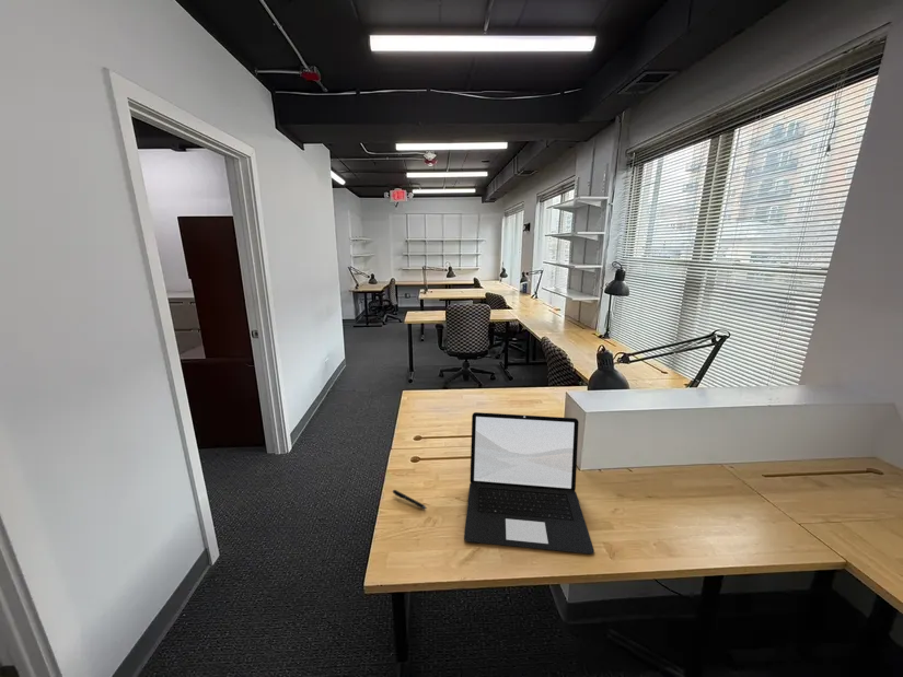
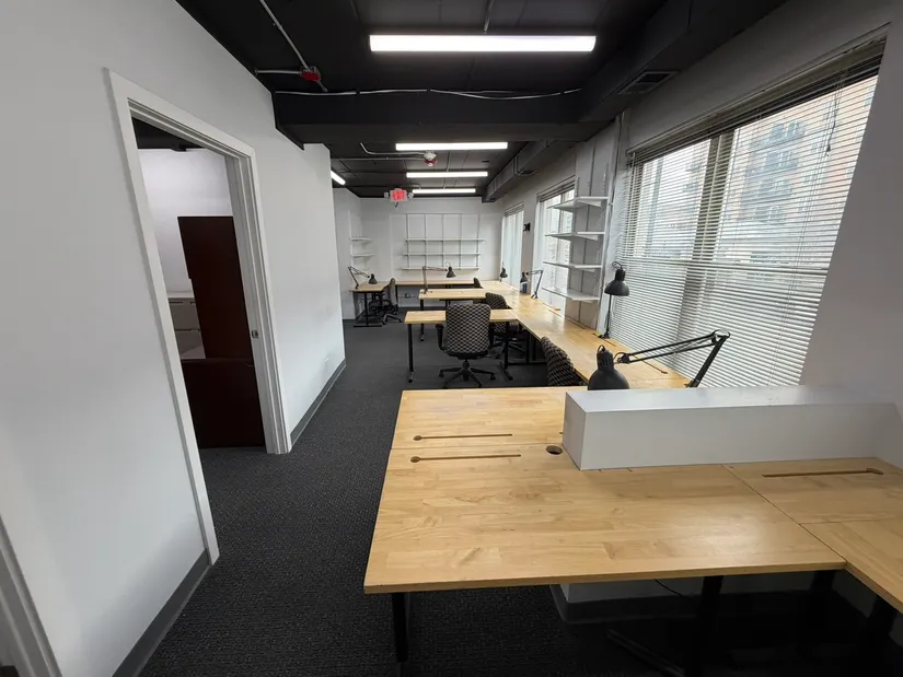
- laptop [463,411,595,556]
- pen [392,489,428,510]
